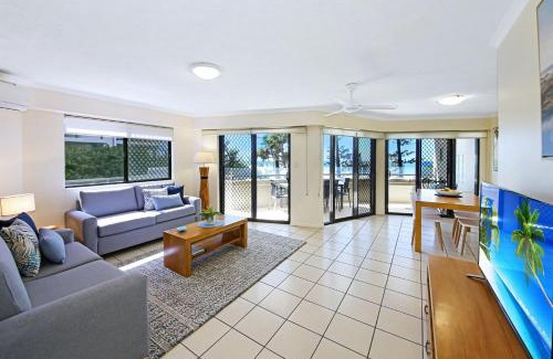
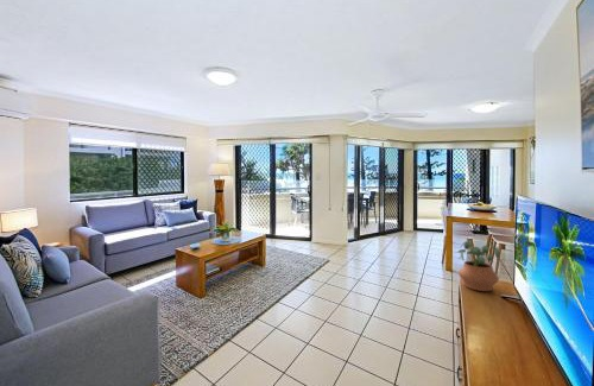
+ potted plant [457,240,500,292]
